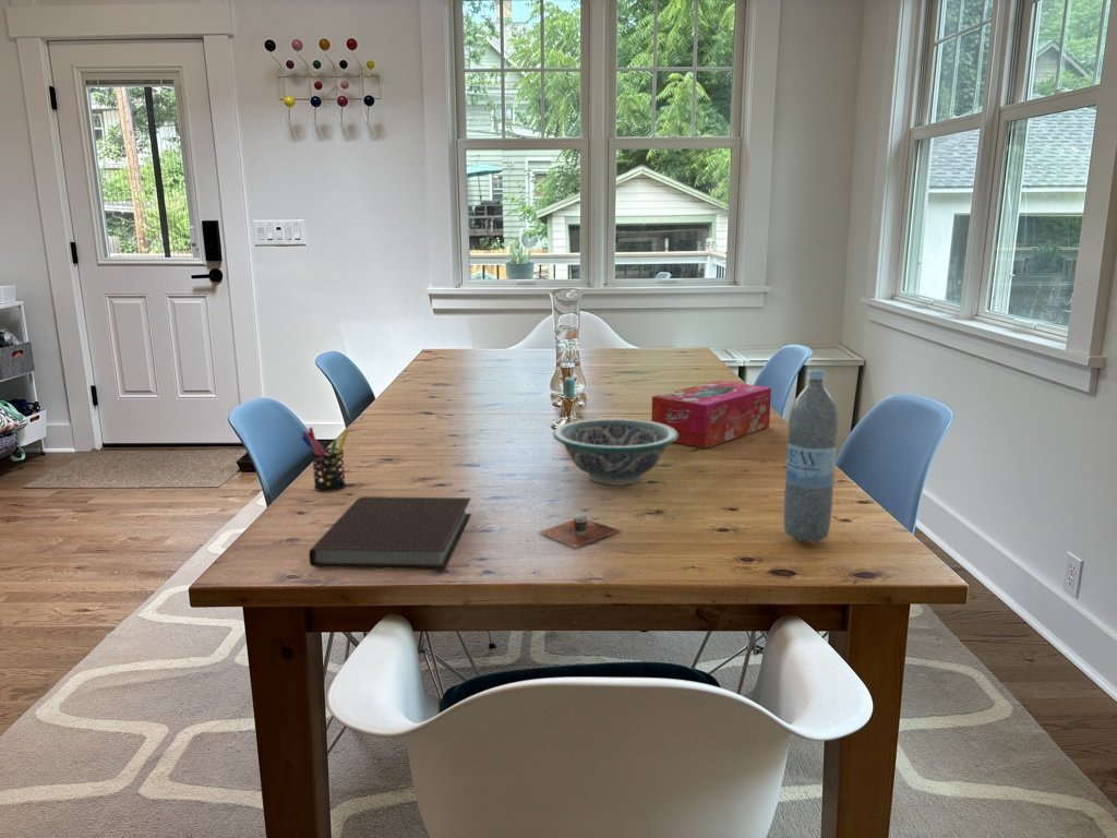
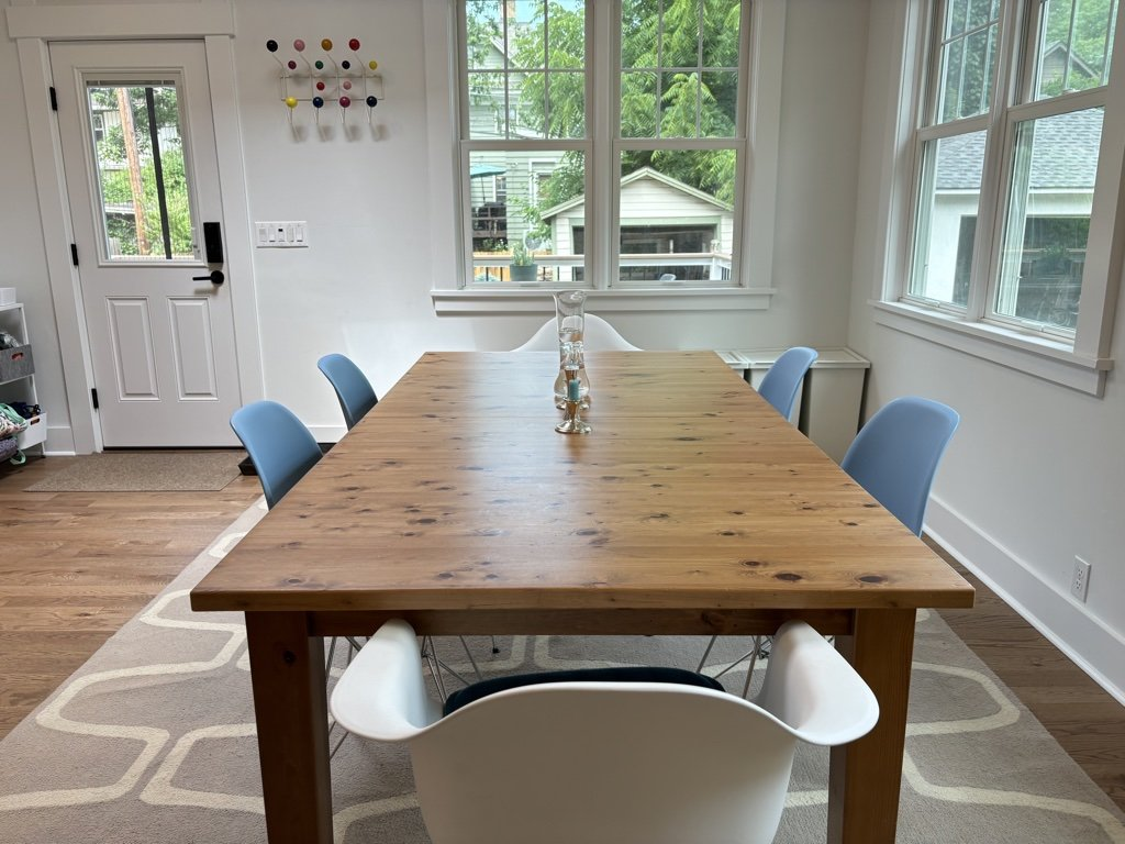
- pen holder [300,427,350,492]
- water bottle [782,368,839,544]
- bowl [552,418,678,487]
- notebook [308,495,472,571]
- cup [537,513,621,549]
- tissue box [650,380,772,450]
